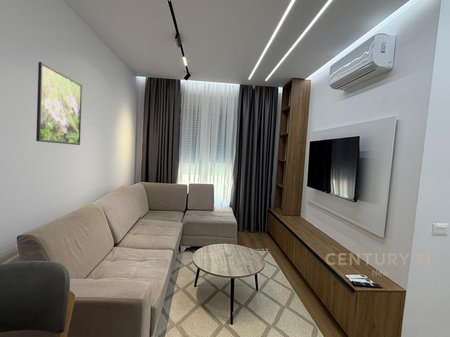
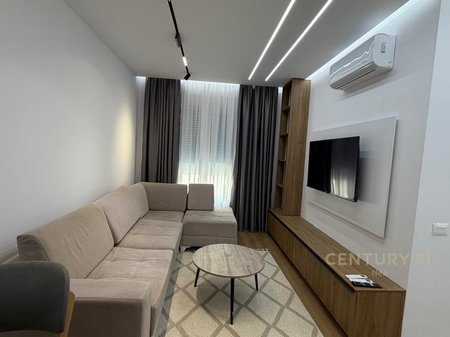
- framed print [35,61,83,146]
